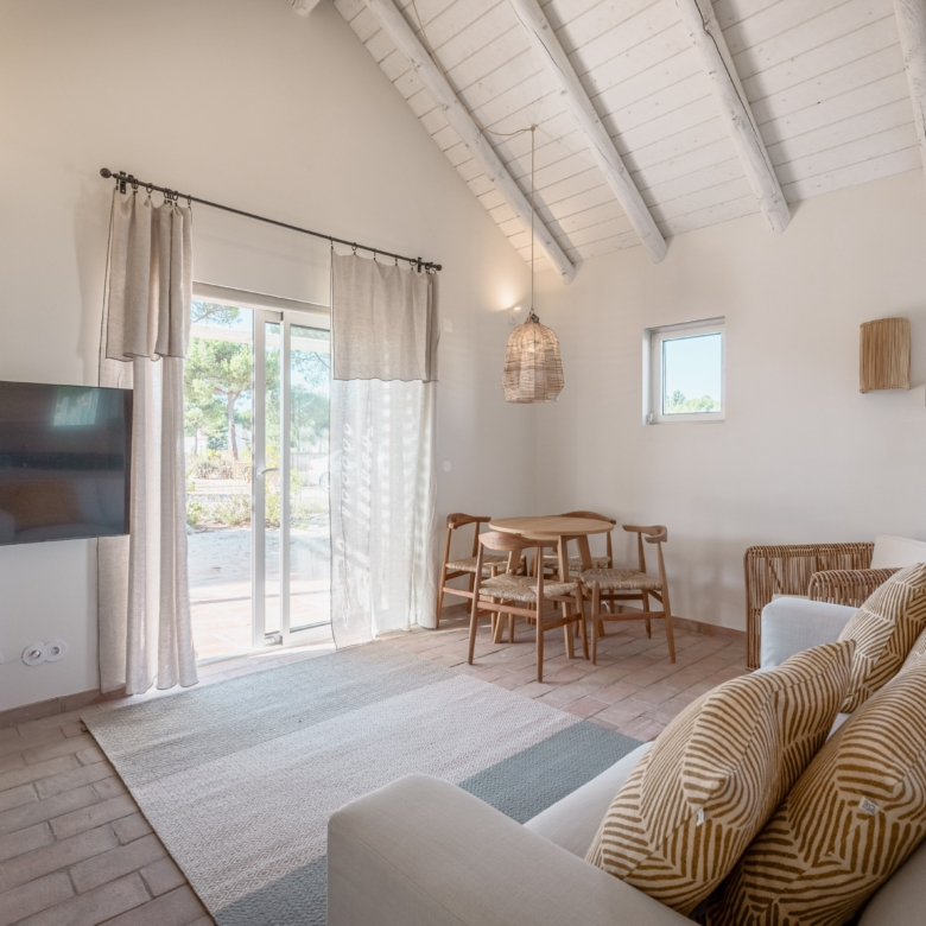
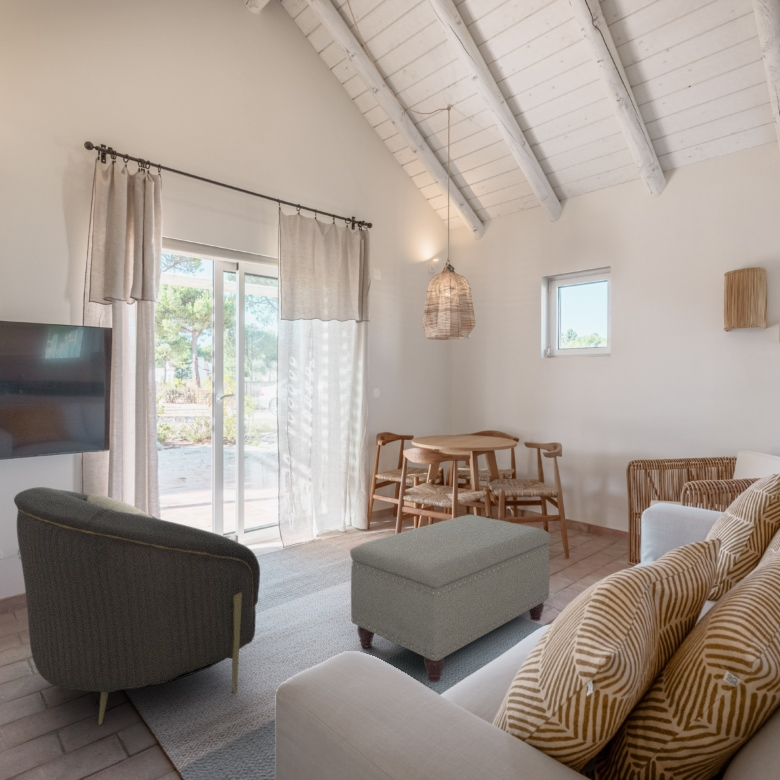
+ armchair [13,486,261,726]
+ ottoman [349,514,552,683]
